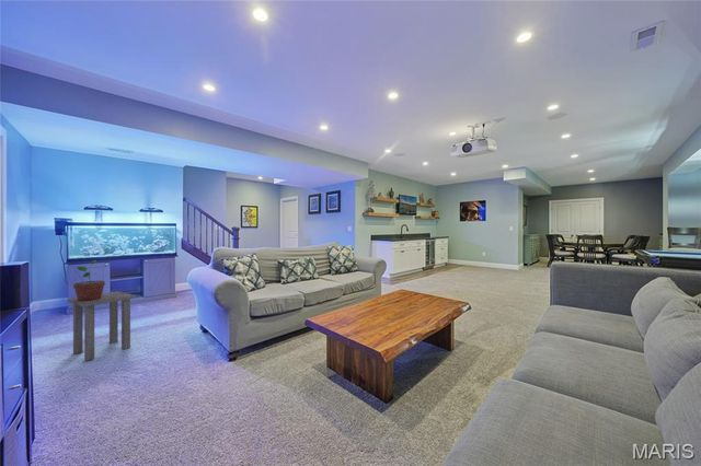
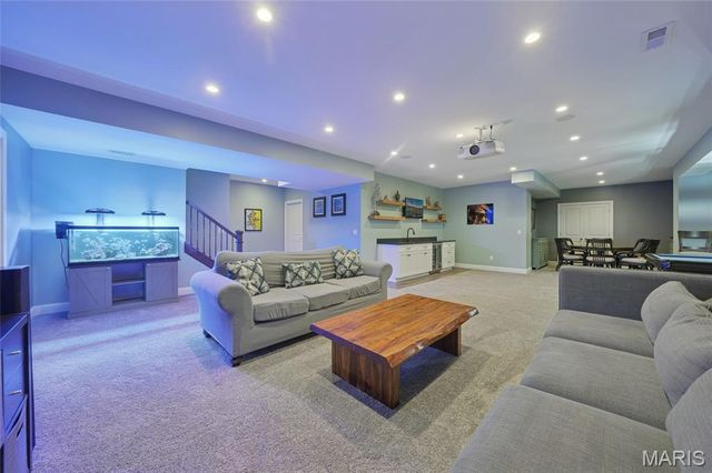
- potted plant [72,259,106,301]
- side table [66,291,137,362]
